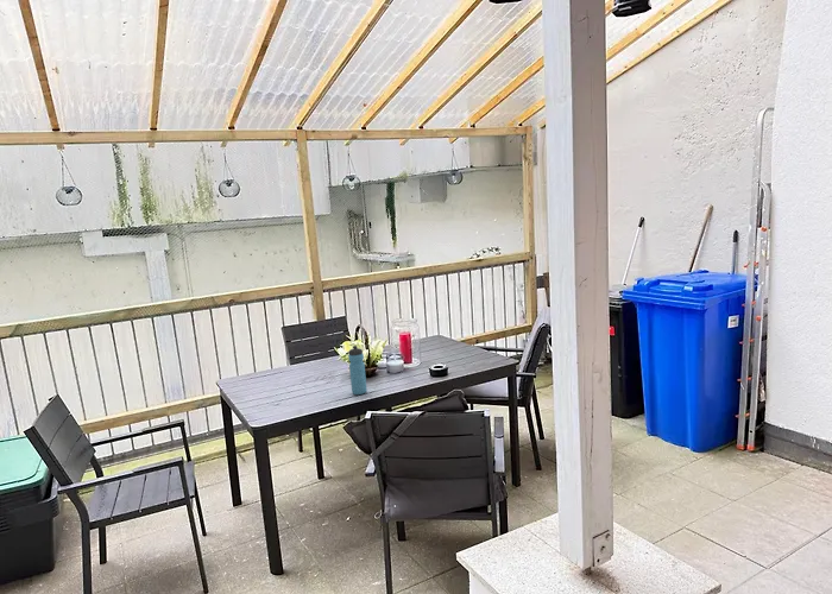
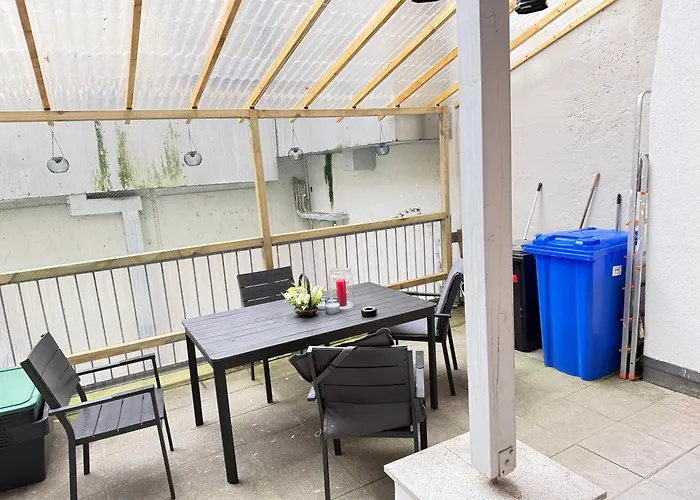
- water bottle [347,345,368,396]
